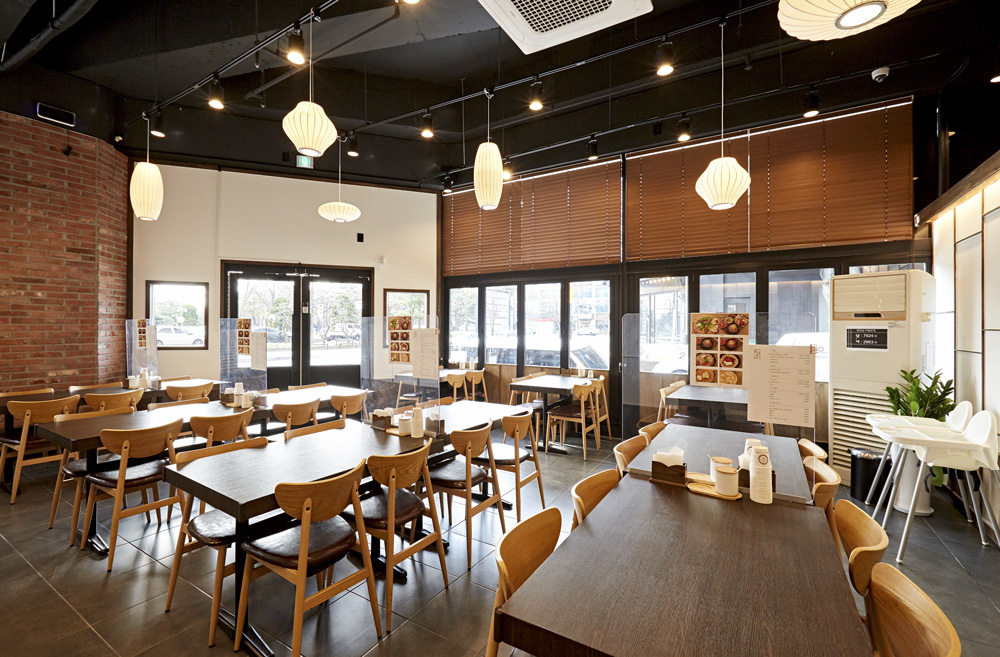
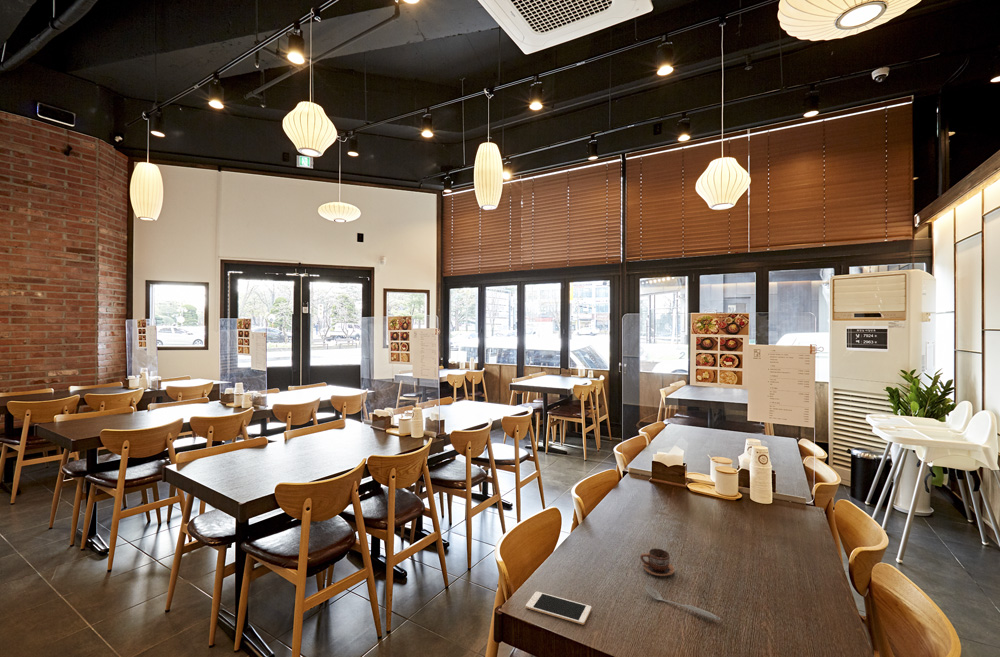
+ cup [639,547,676,578]
+ cell phone [525,591,592,626]
+ spoon [644,584,721,621]
